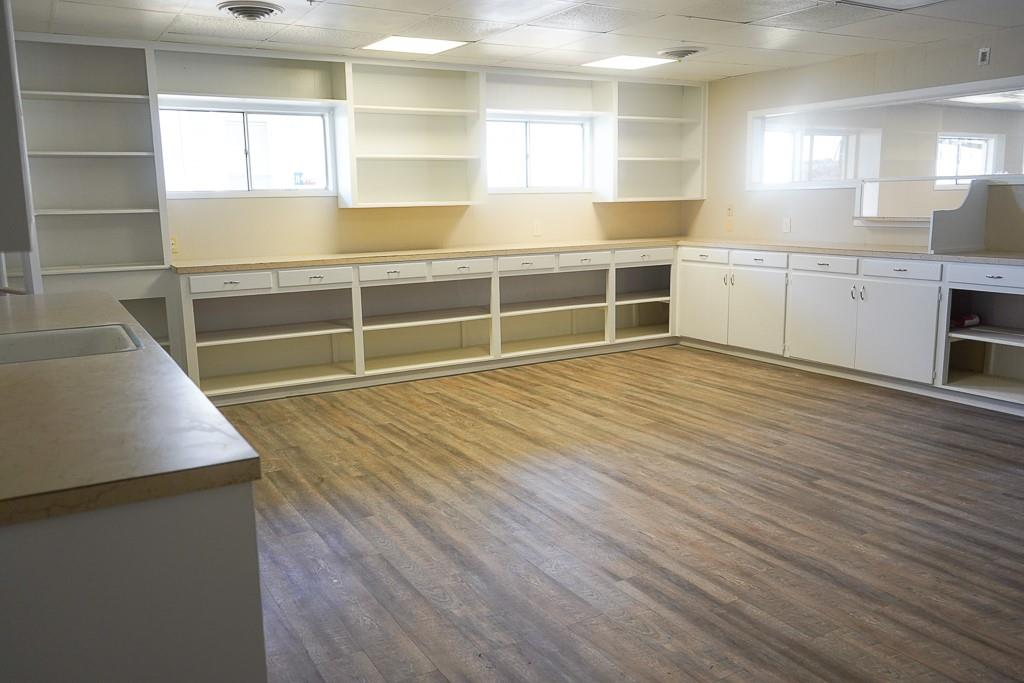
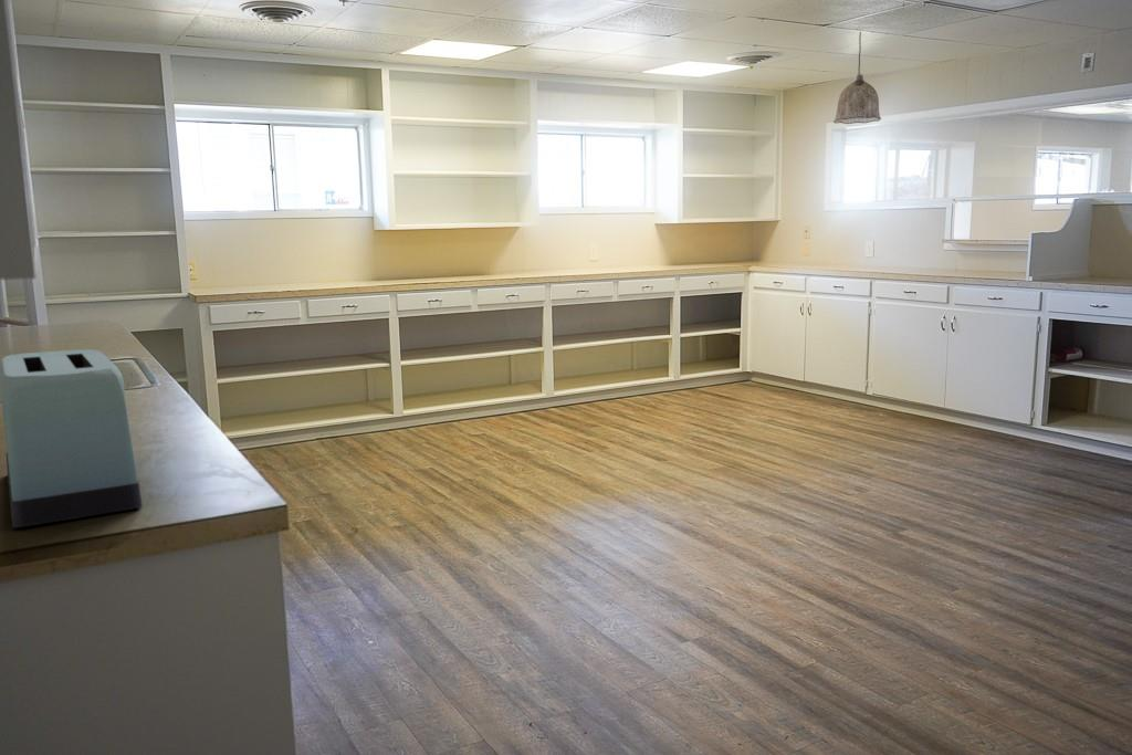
+ pendant lamp [832,31,882,125]
+ toaster [0,348,144,528]
